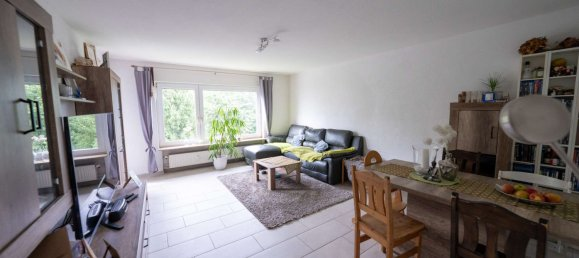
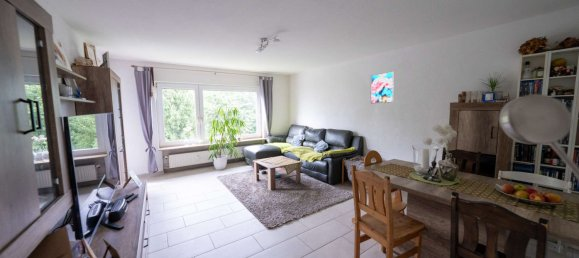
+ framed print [370,71,395,104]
